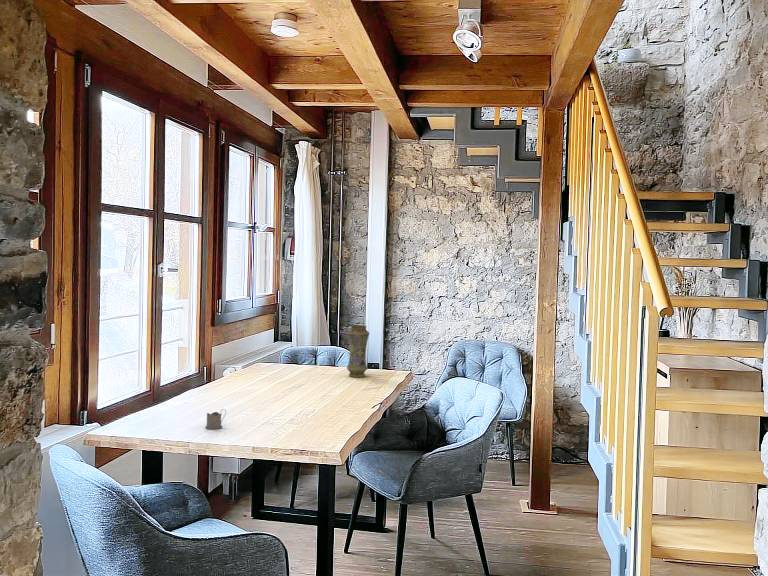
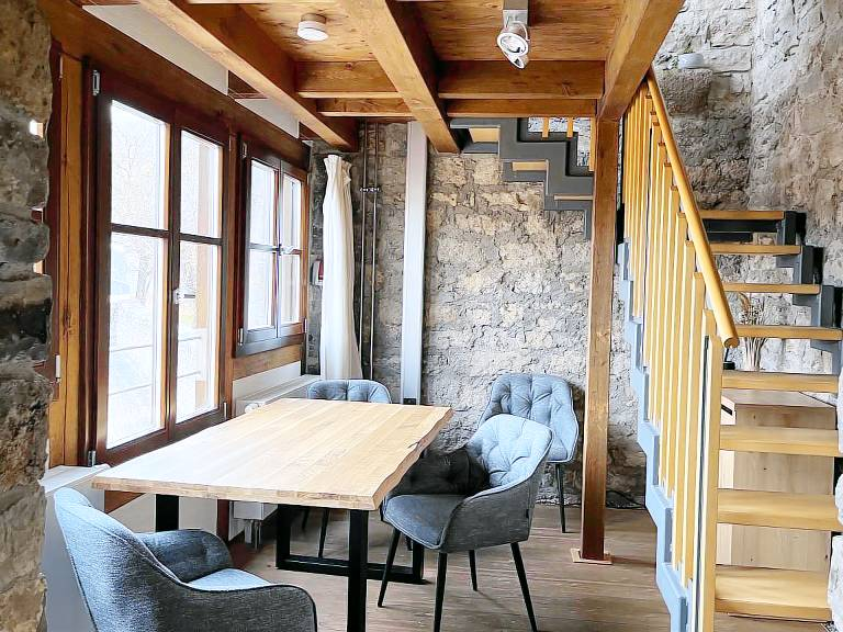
- tea glass holder [205,408,227,430]
- vase [346,324,370,378]
